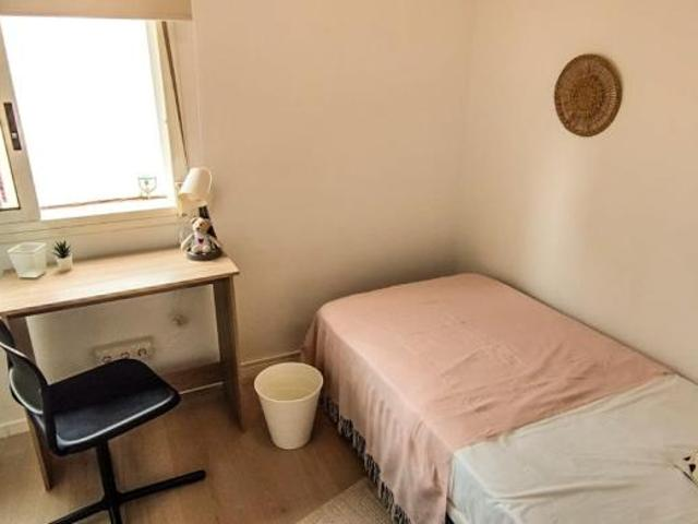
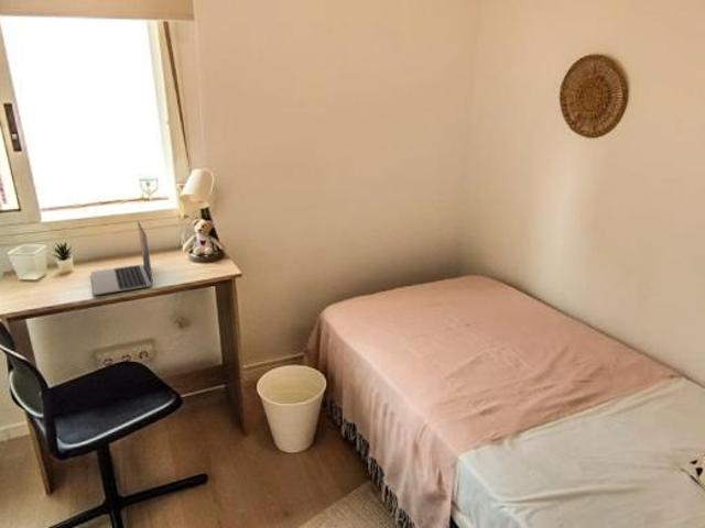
+ laptop [90,219,154,296]
